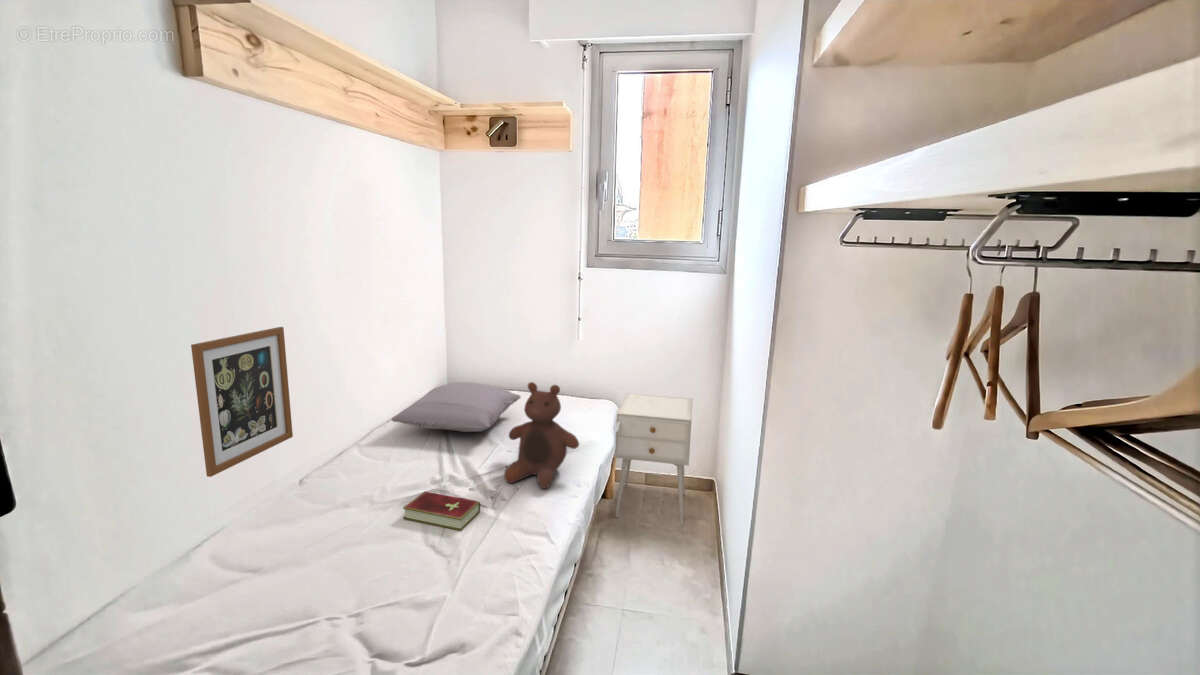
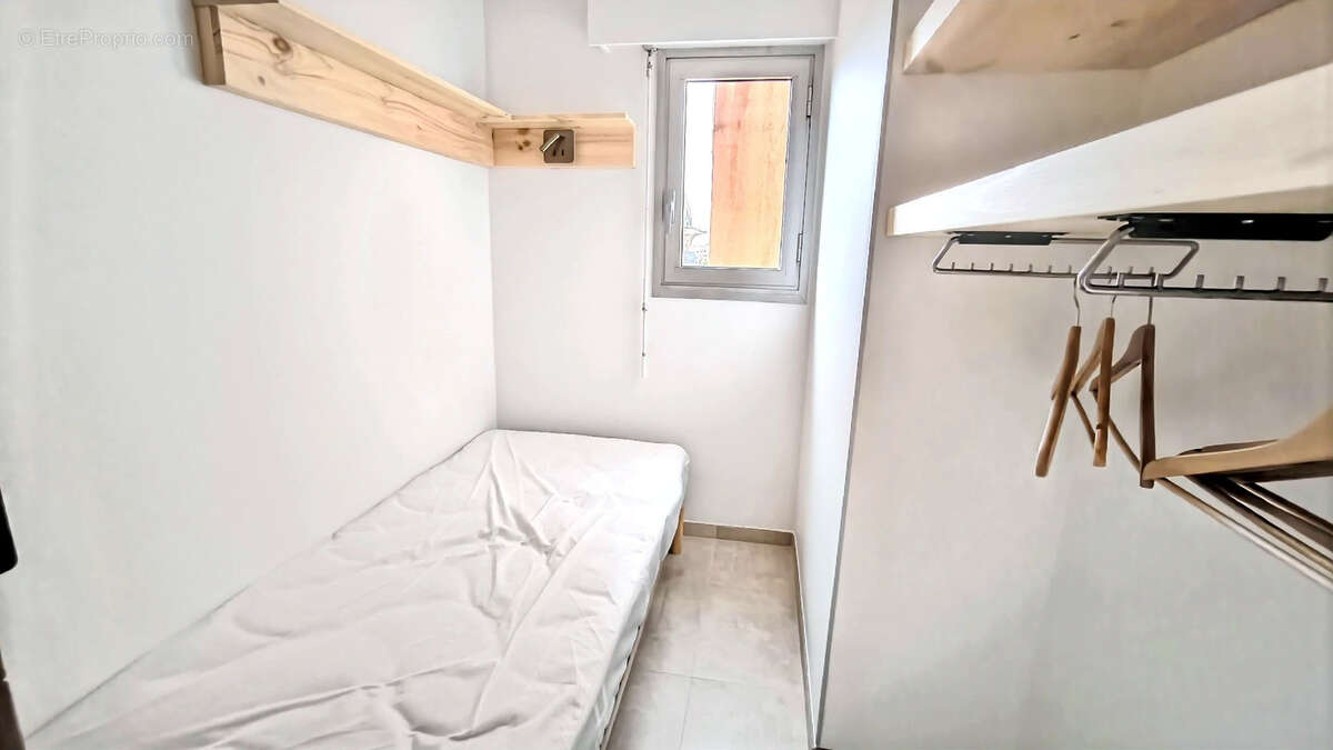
- wall art [190,326,294,478]
- hardcover book [402,491,481,531]
- stuffed bear [503,381,580,490]
- nightstand [614,392,694,526]
- pillow [390,381,522,433]
